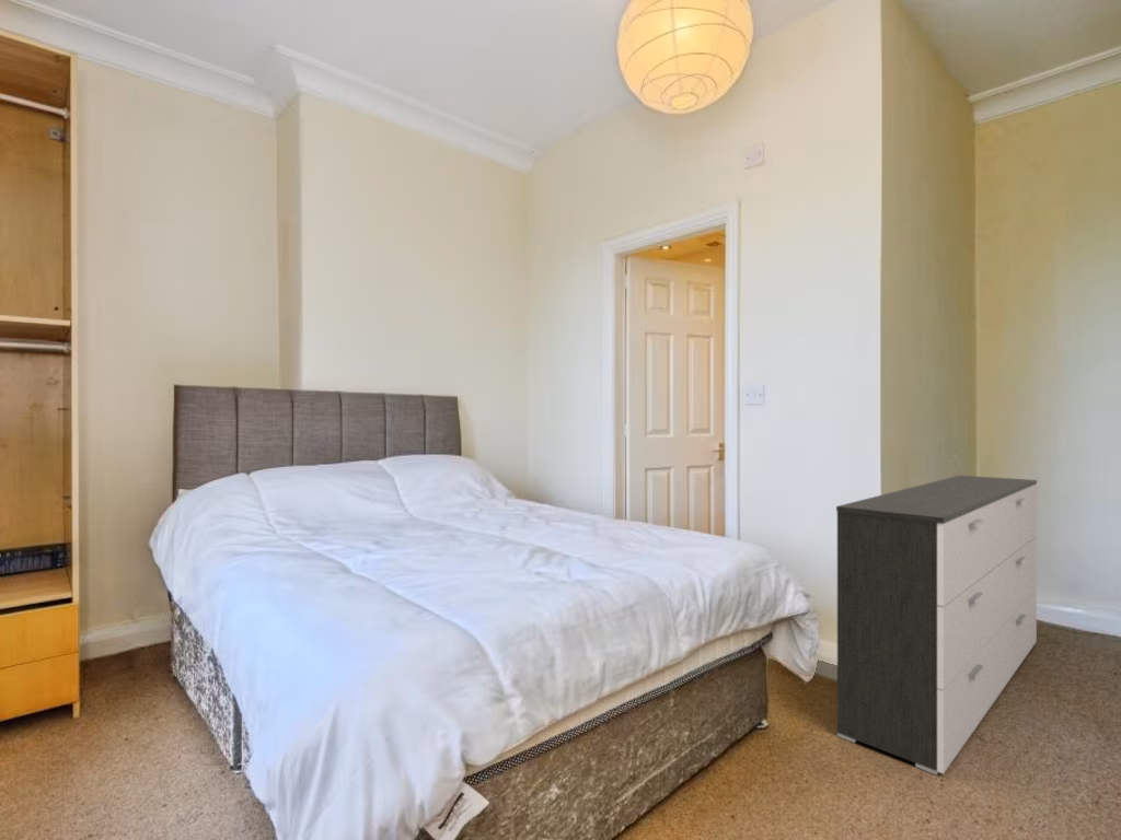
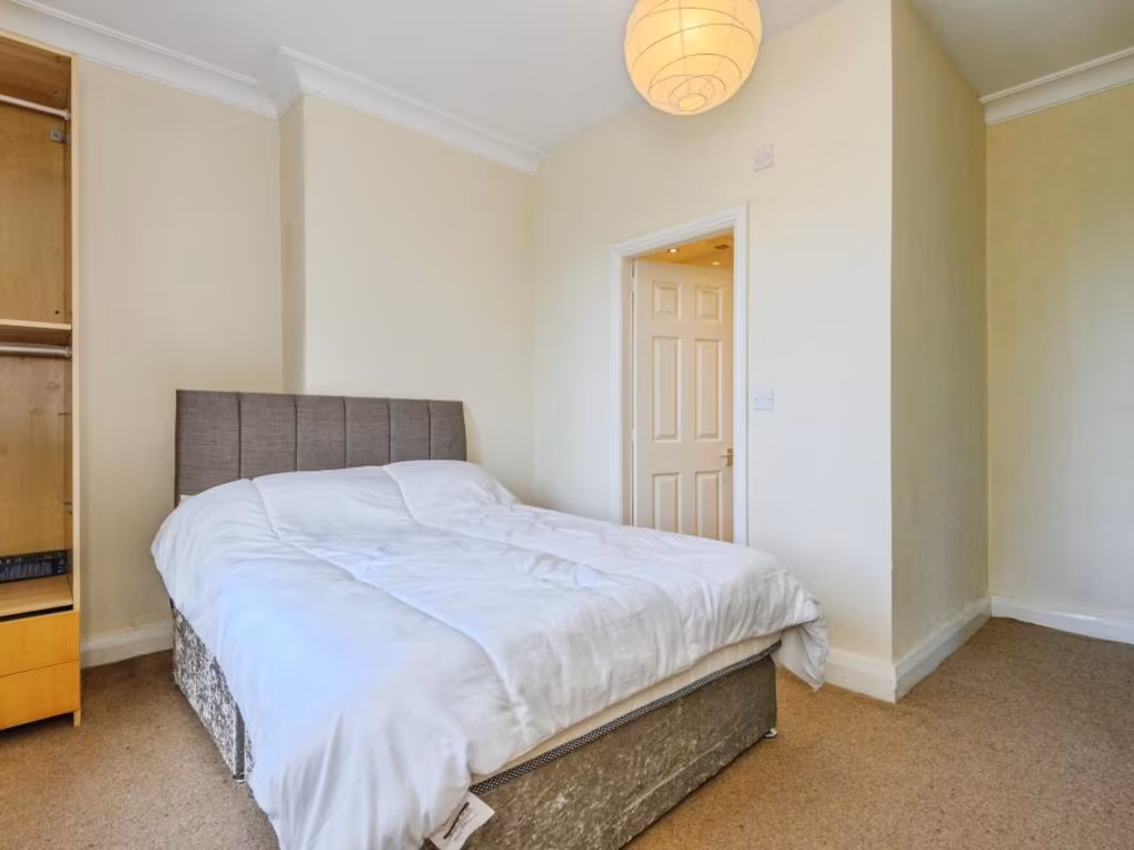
- dresser [835,475,1038,777]
